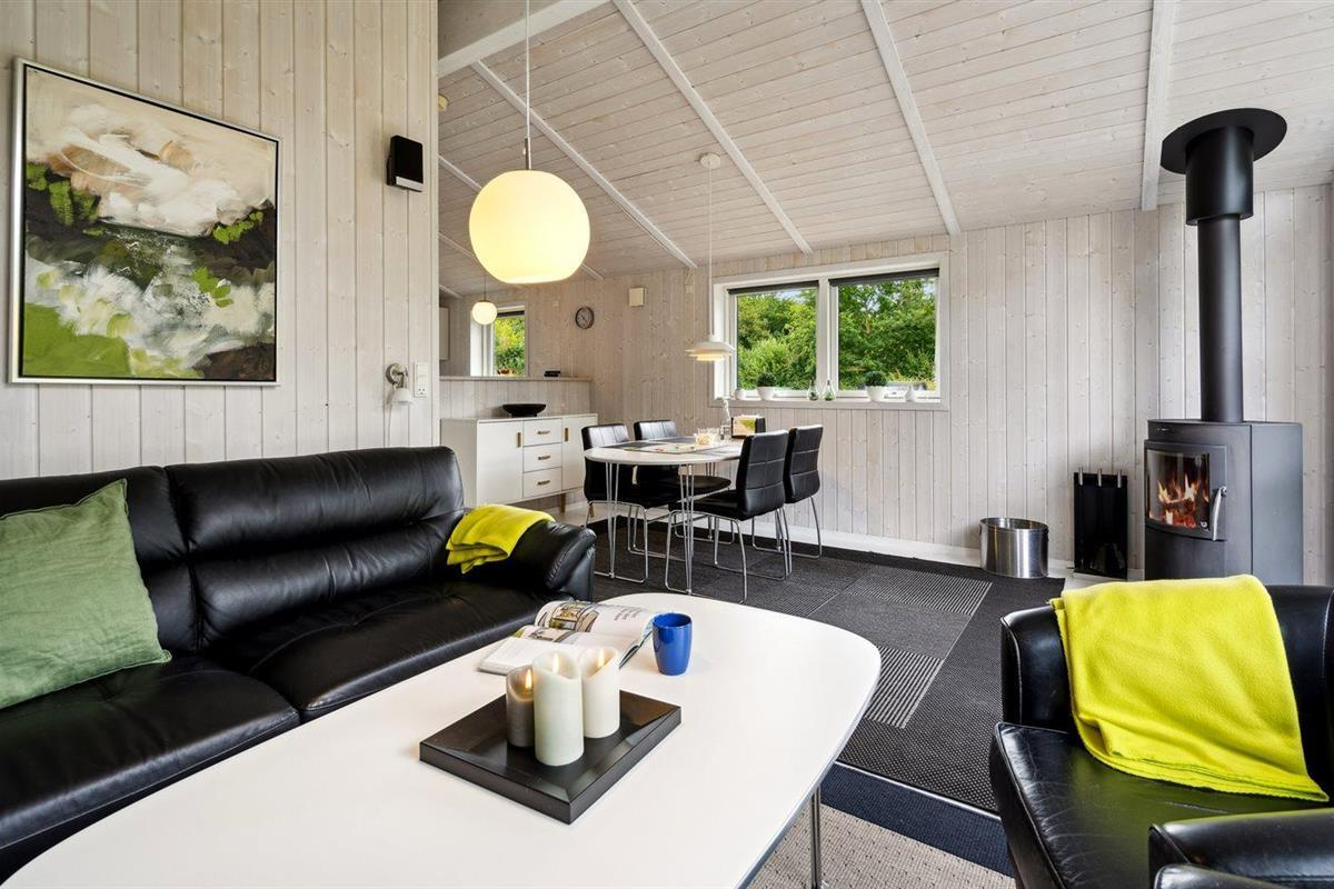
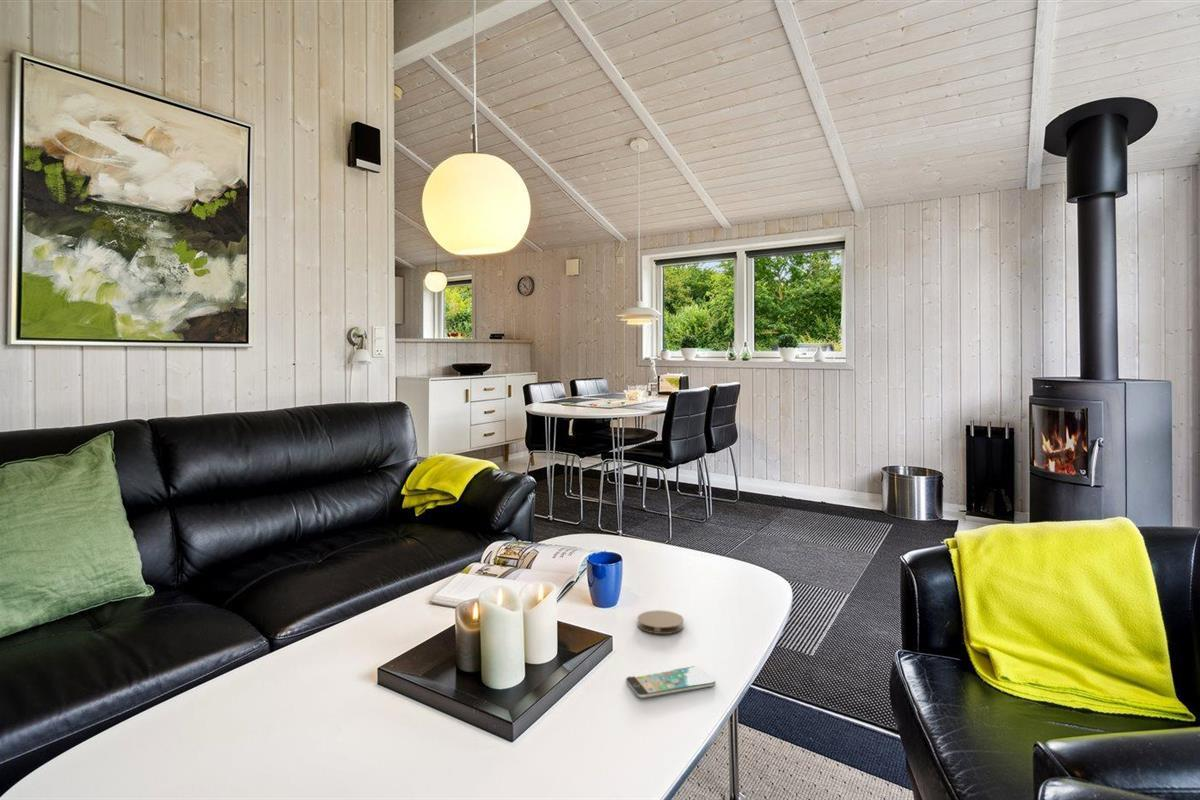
+ coaster [636,609,685,635]
+ smartphone [625,665,717,699]
